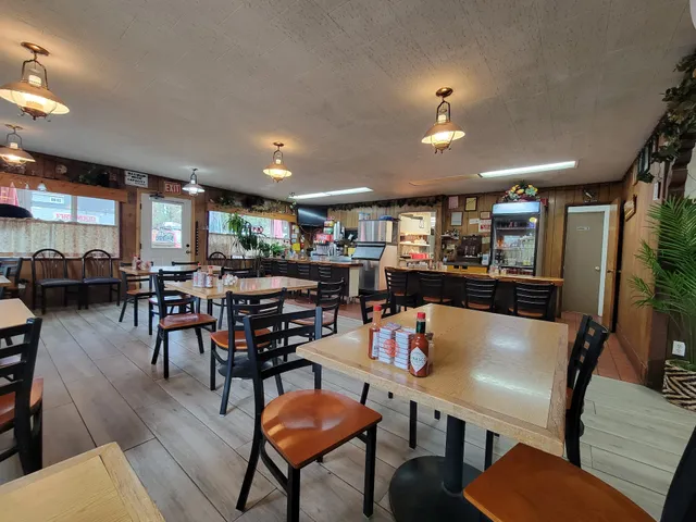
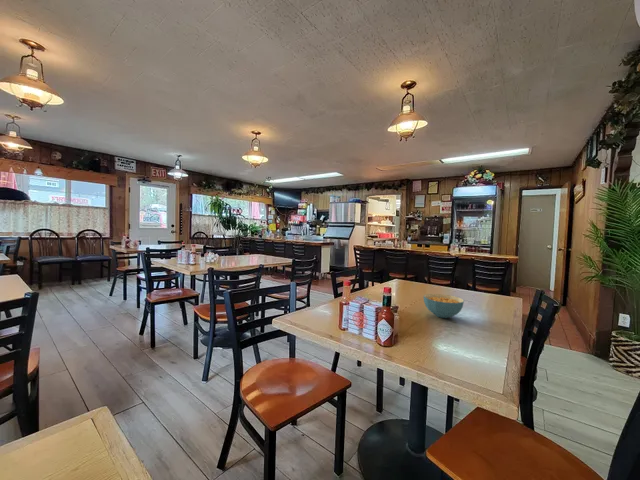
+ cereal bowl [422,293,465,319]
